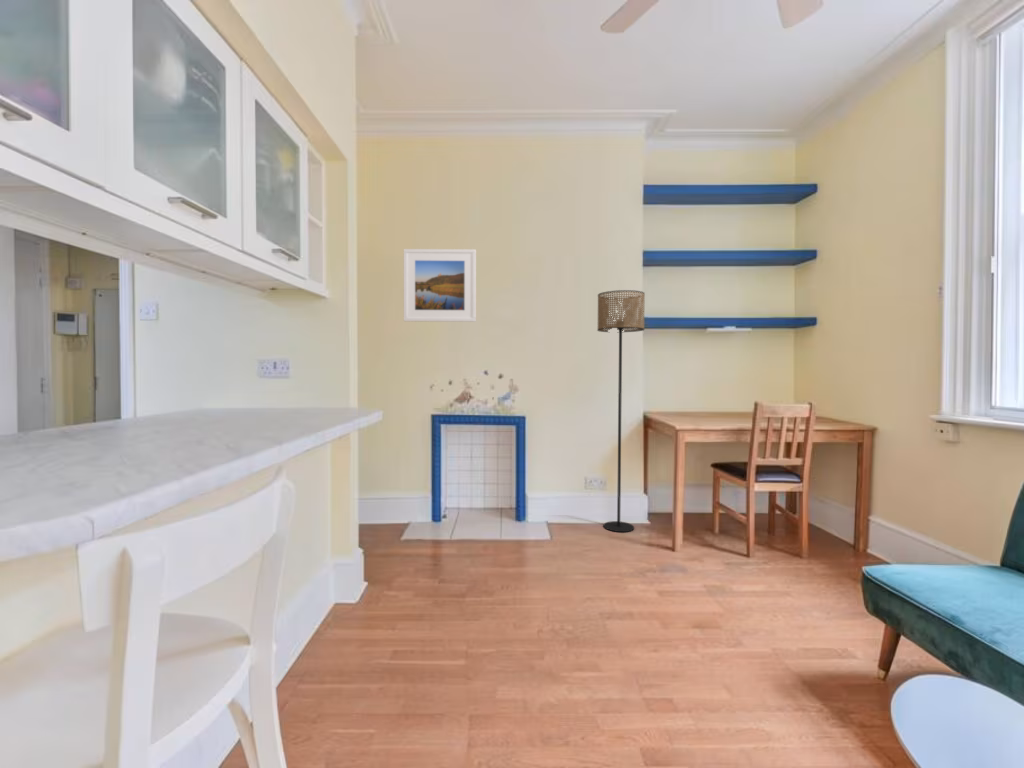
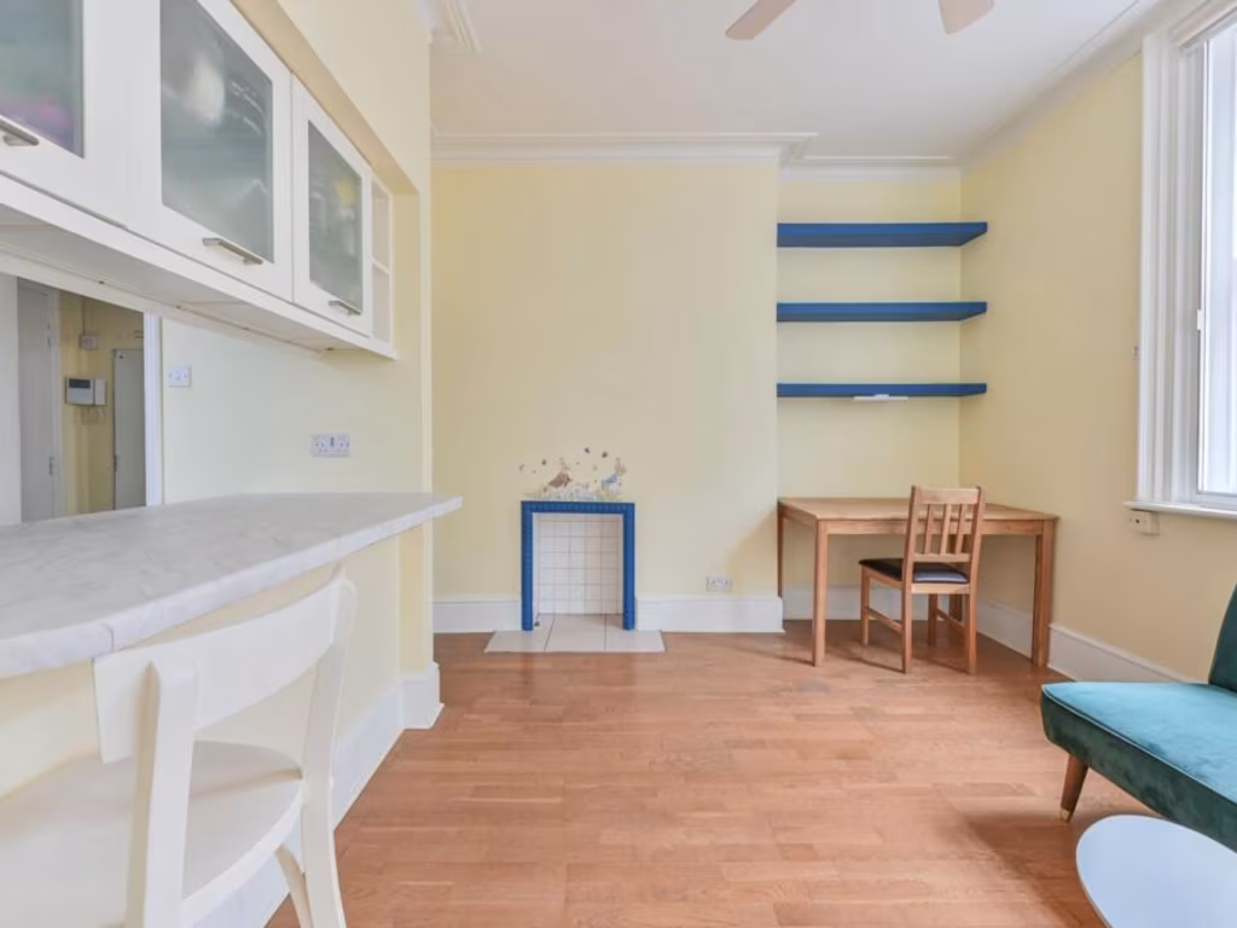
- floor lamp [596,289,646,533]
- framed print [403,248,477,323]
